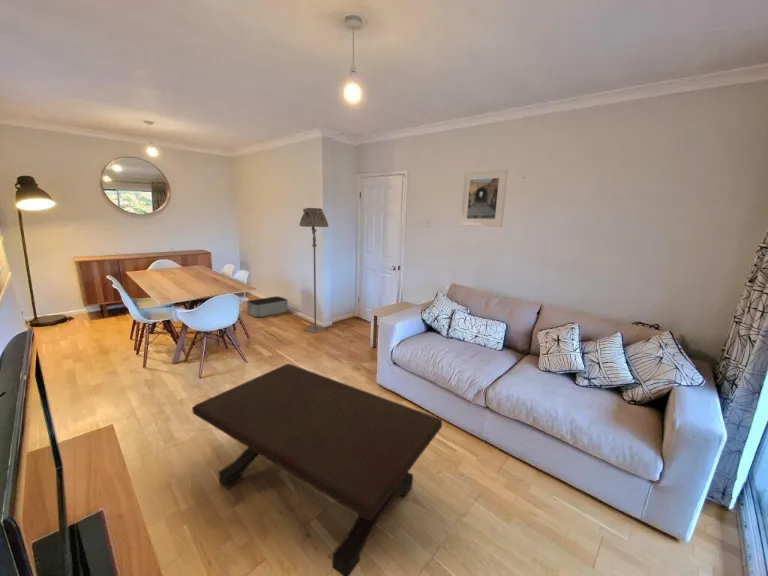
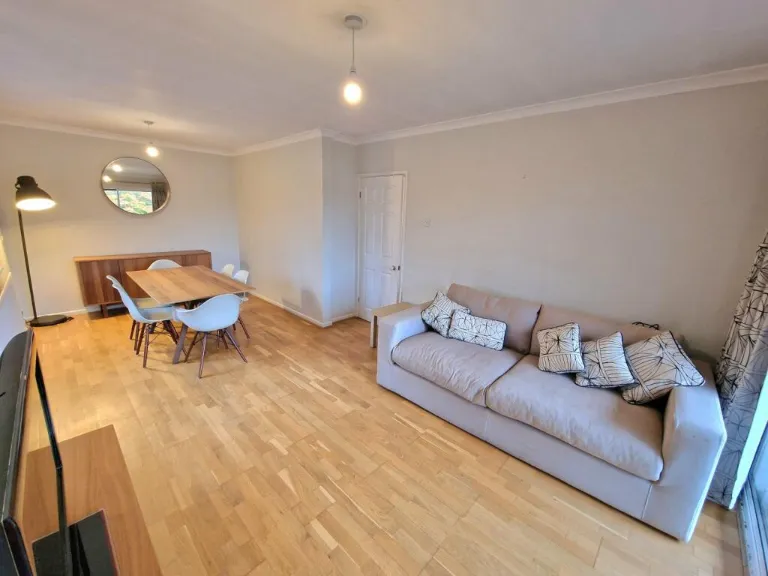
- coffee table [191,363,443,576]
- floor lamp [298,207,329,334]
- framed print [459,168,509,228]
- storage bin [246,295,289,318]
